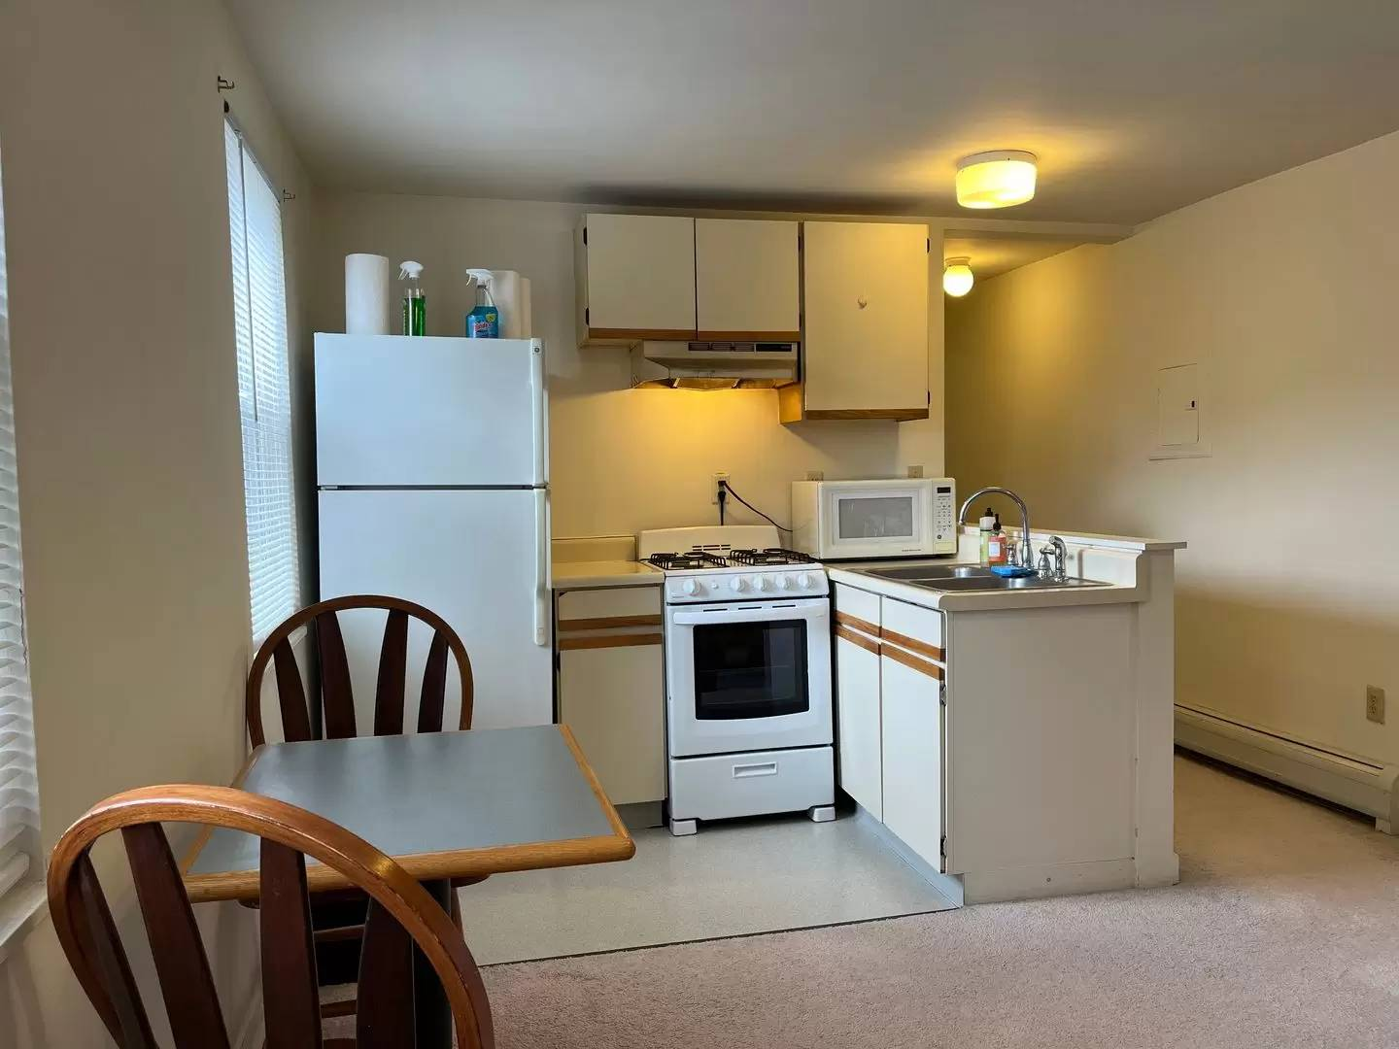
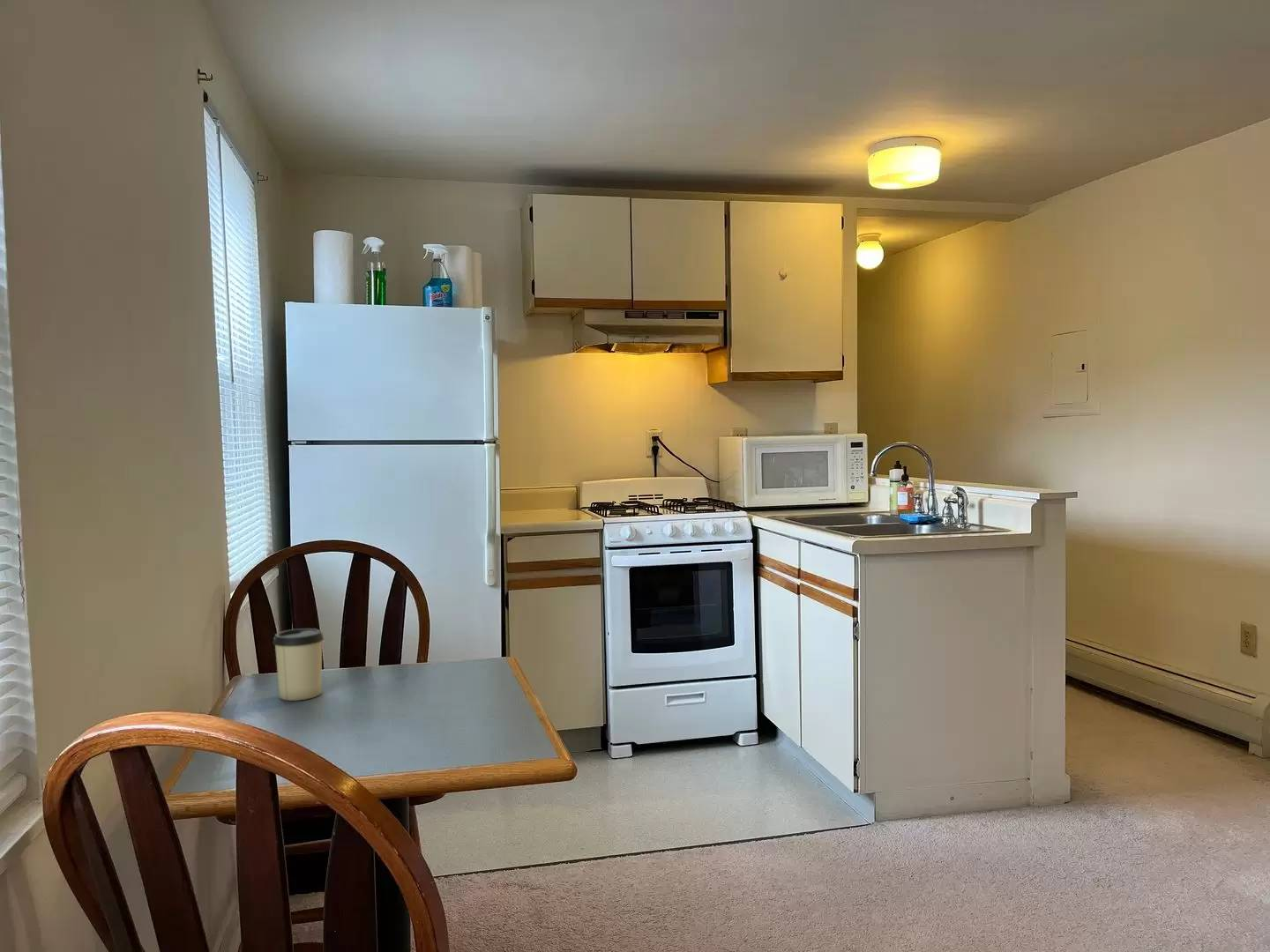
+ cup [272,628,325,702]
